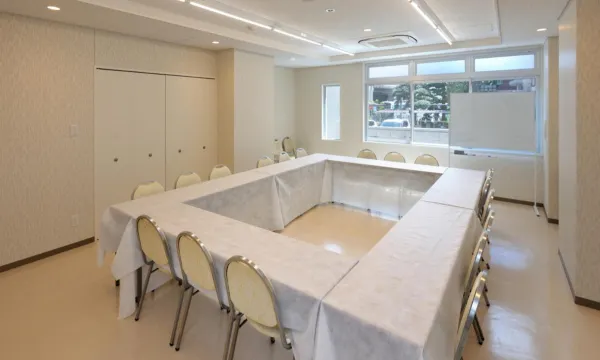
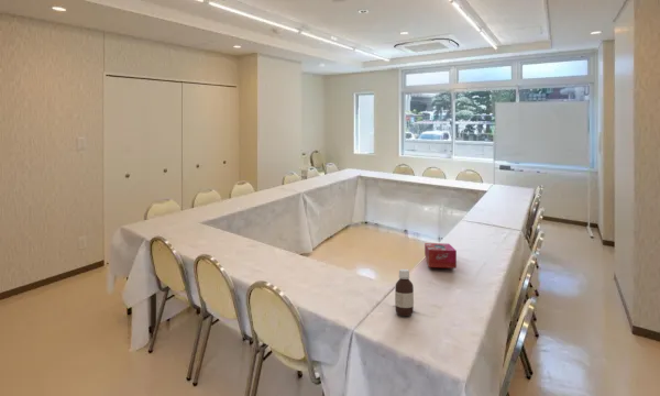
+ bottle [394,268,415,317]
+ tissue box [424,242,458,270]
